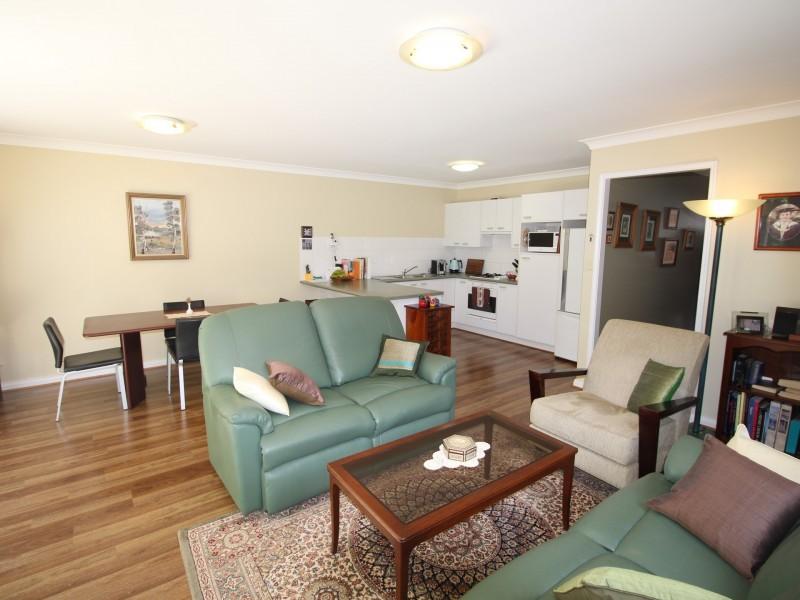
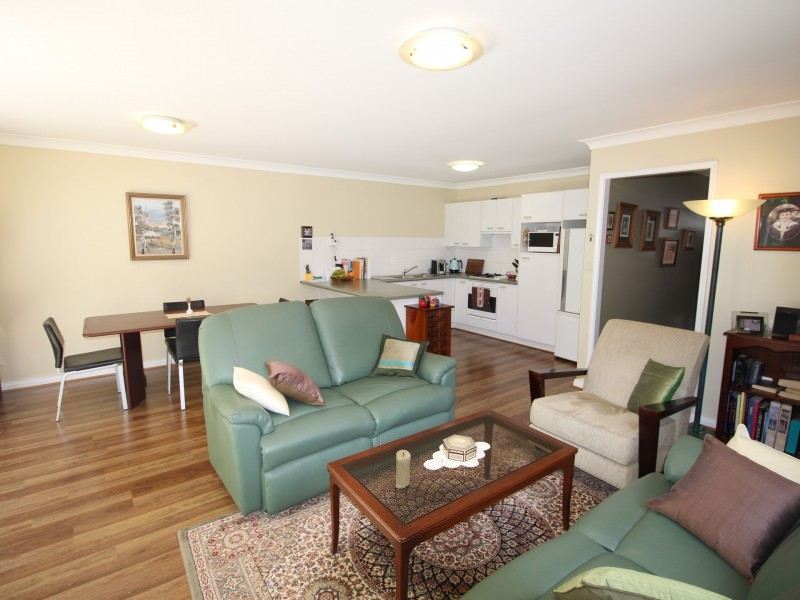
+ candle [394,449,412,490]
